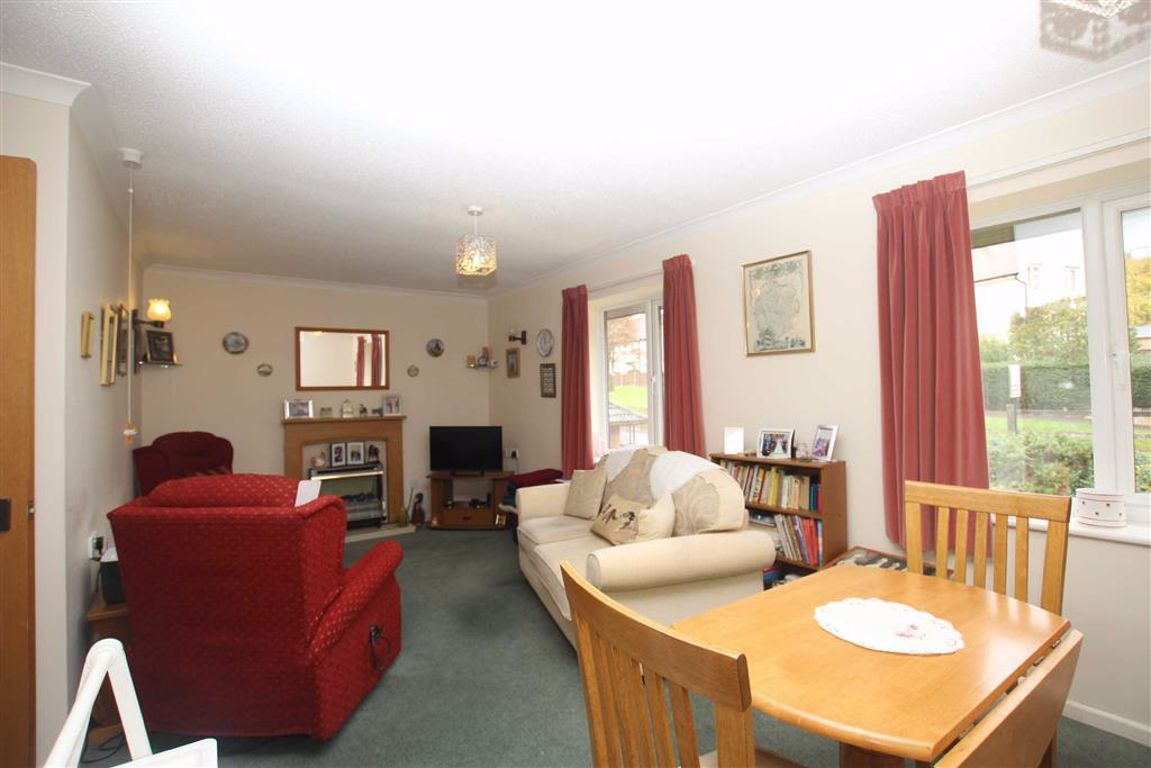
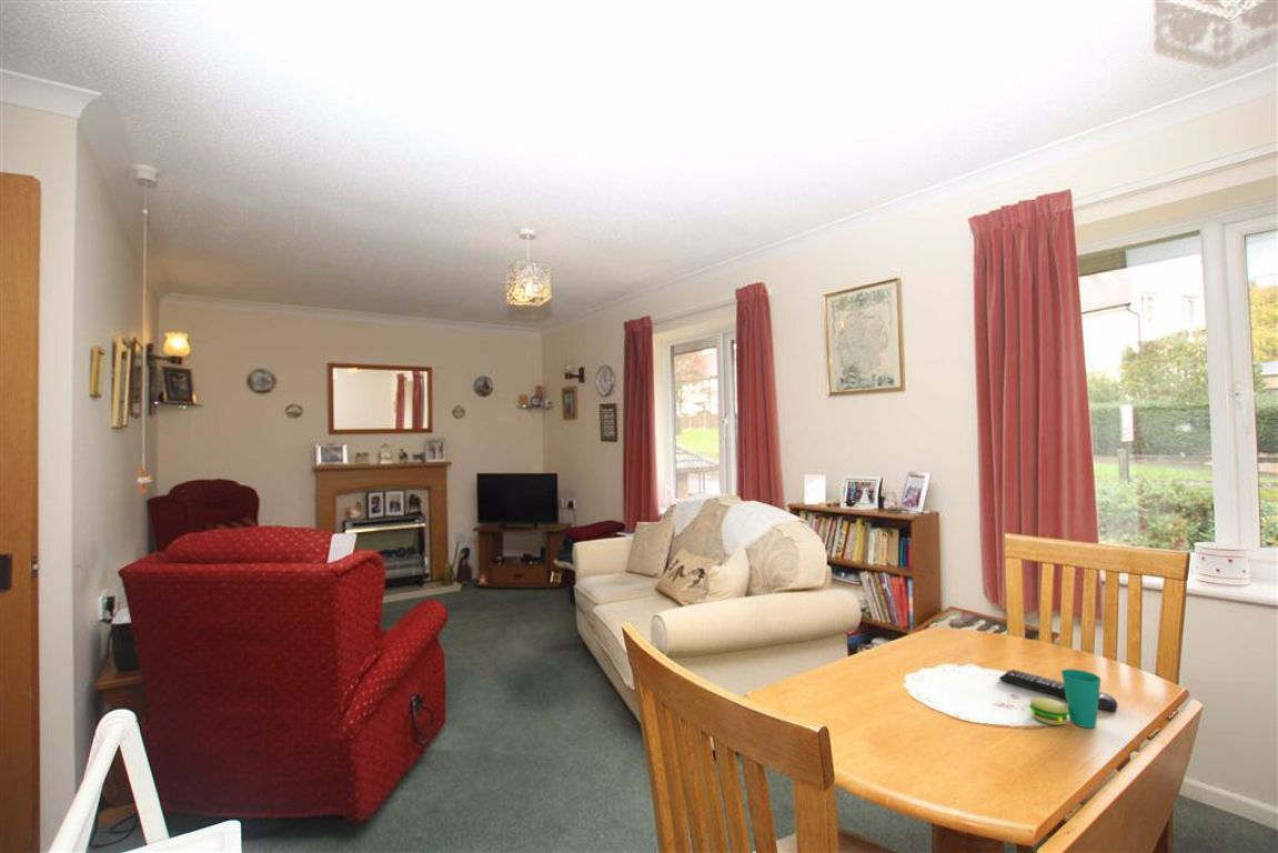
+ cup [1028,669,1103,729]
+ remote control [998,669,1119,713]
